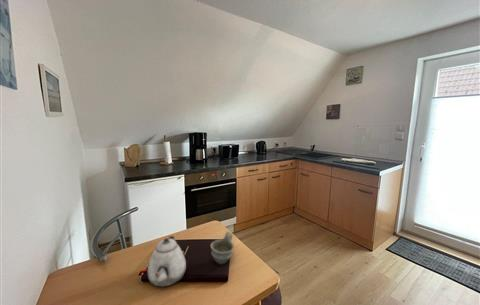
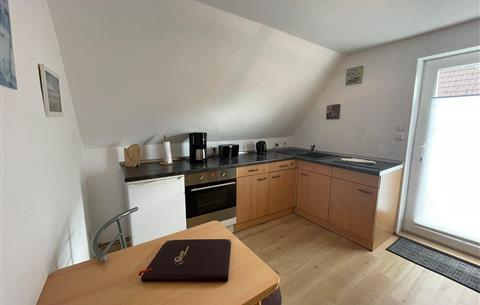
- cup [210,230,235,265]
- teapot [147,235,187,288]
